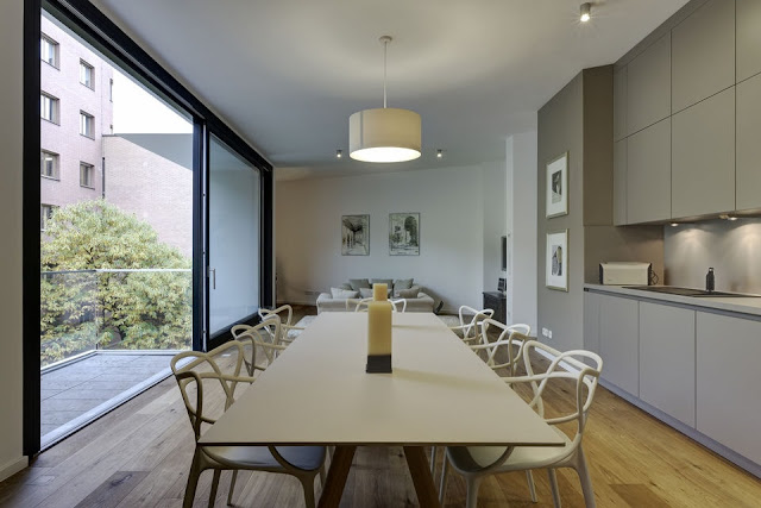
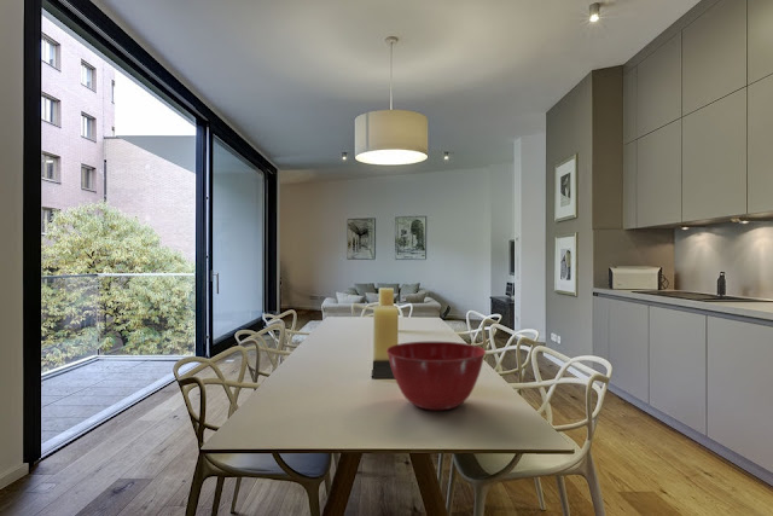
+ mixing bowl [385,341,487,411]
